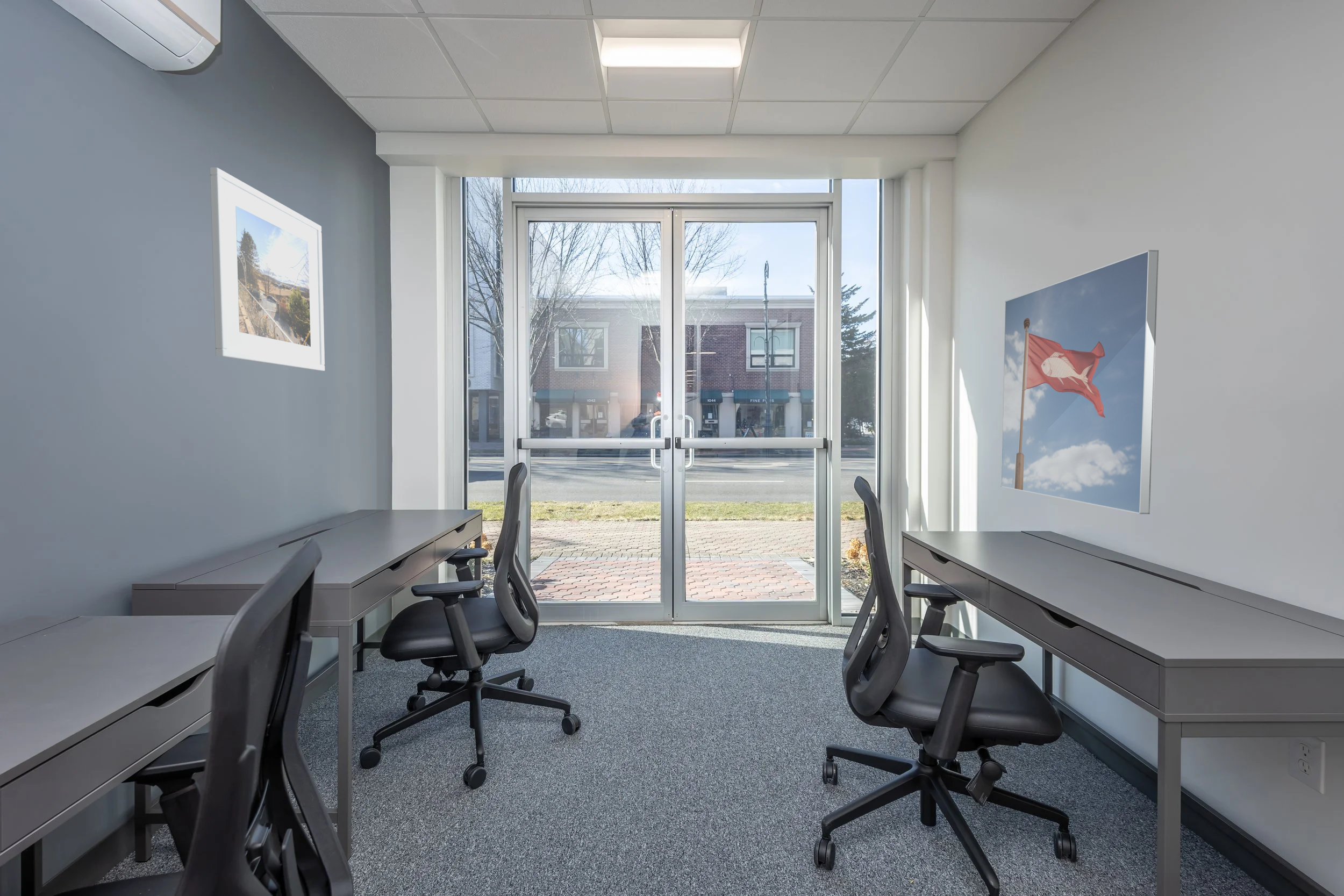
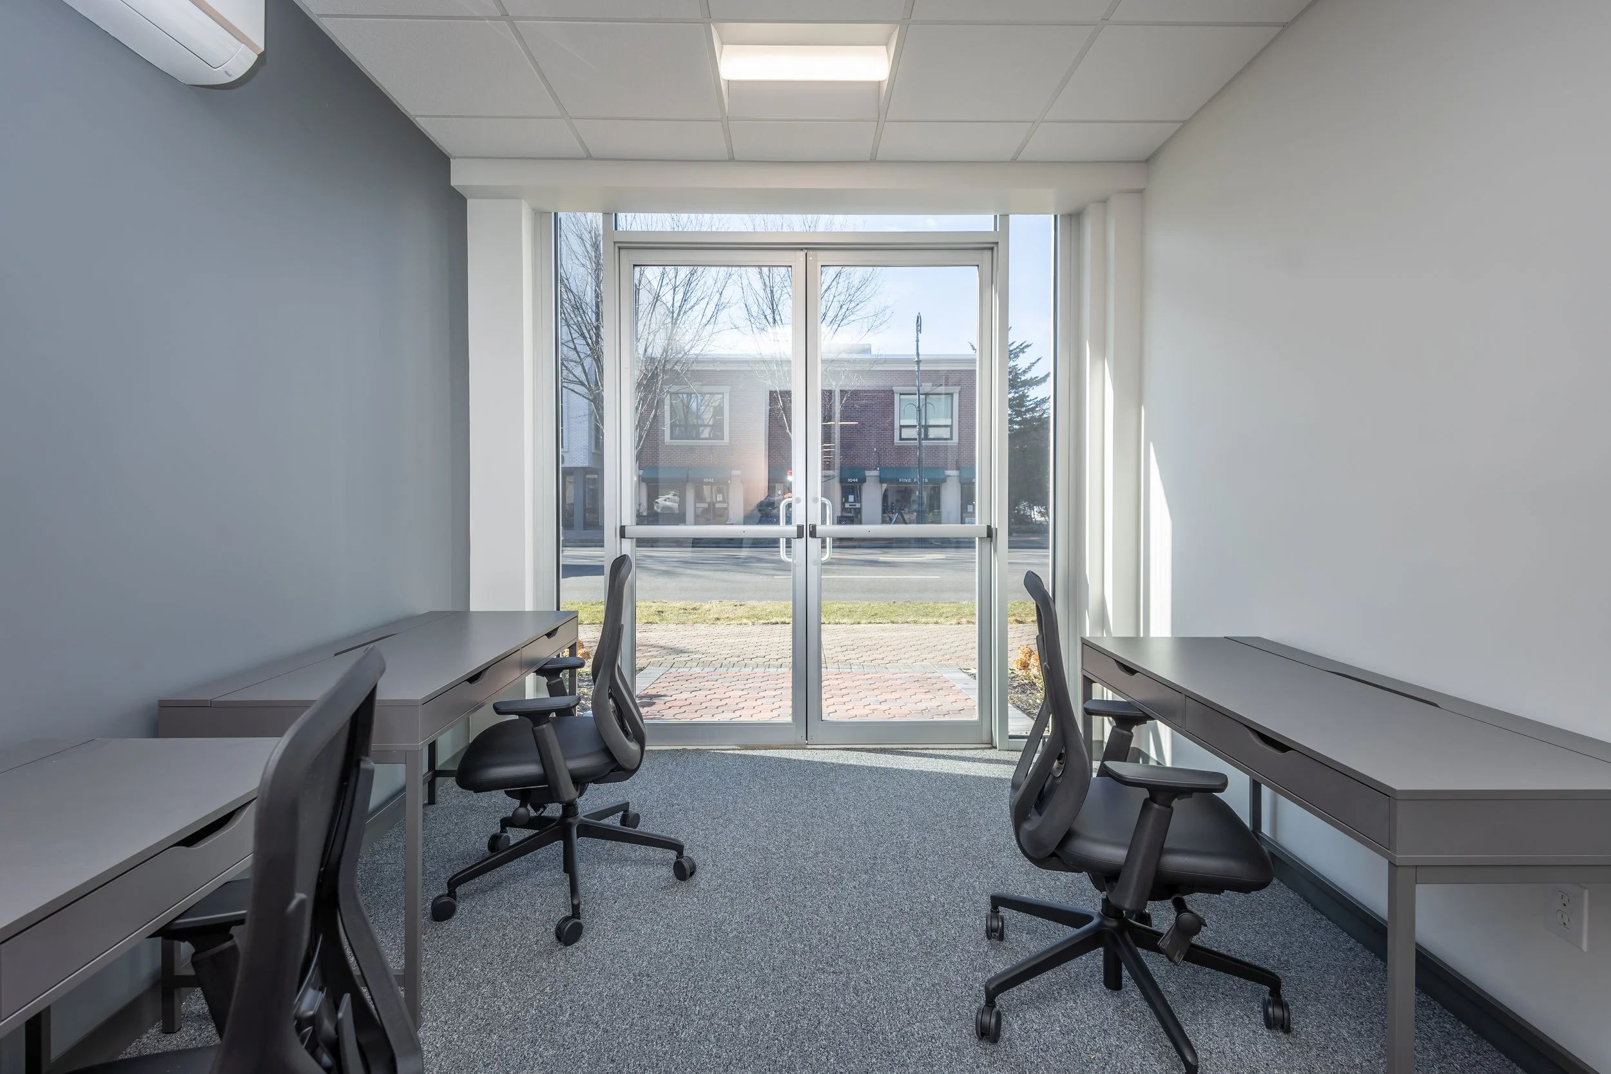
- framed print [1000,249,1159,515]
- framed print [210,167,325,371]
